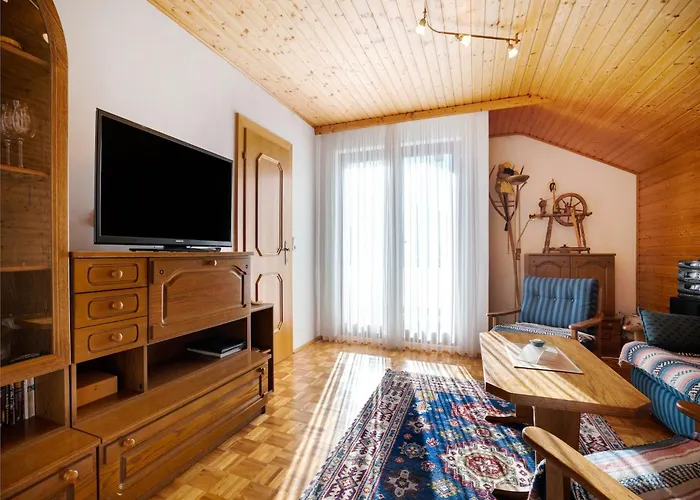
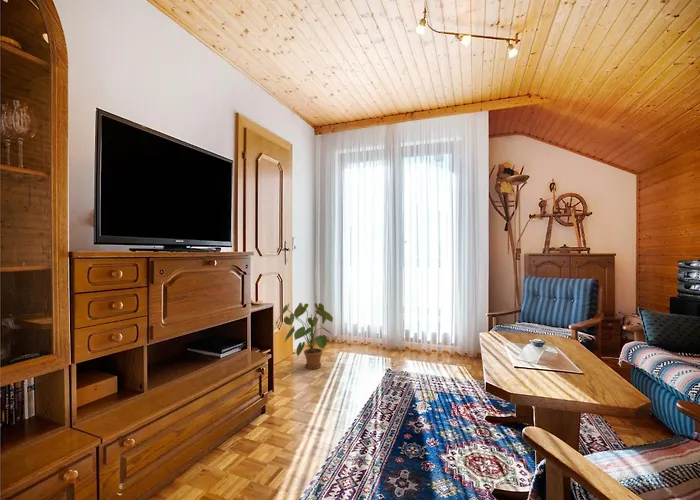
+ house plant [275,302,334,370]
